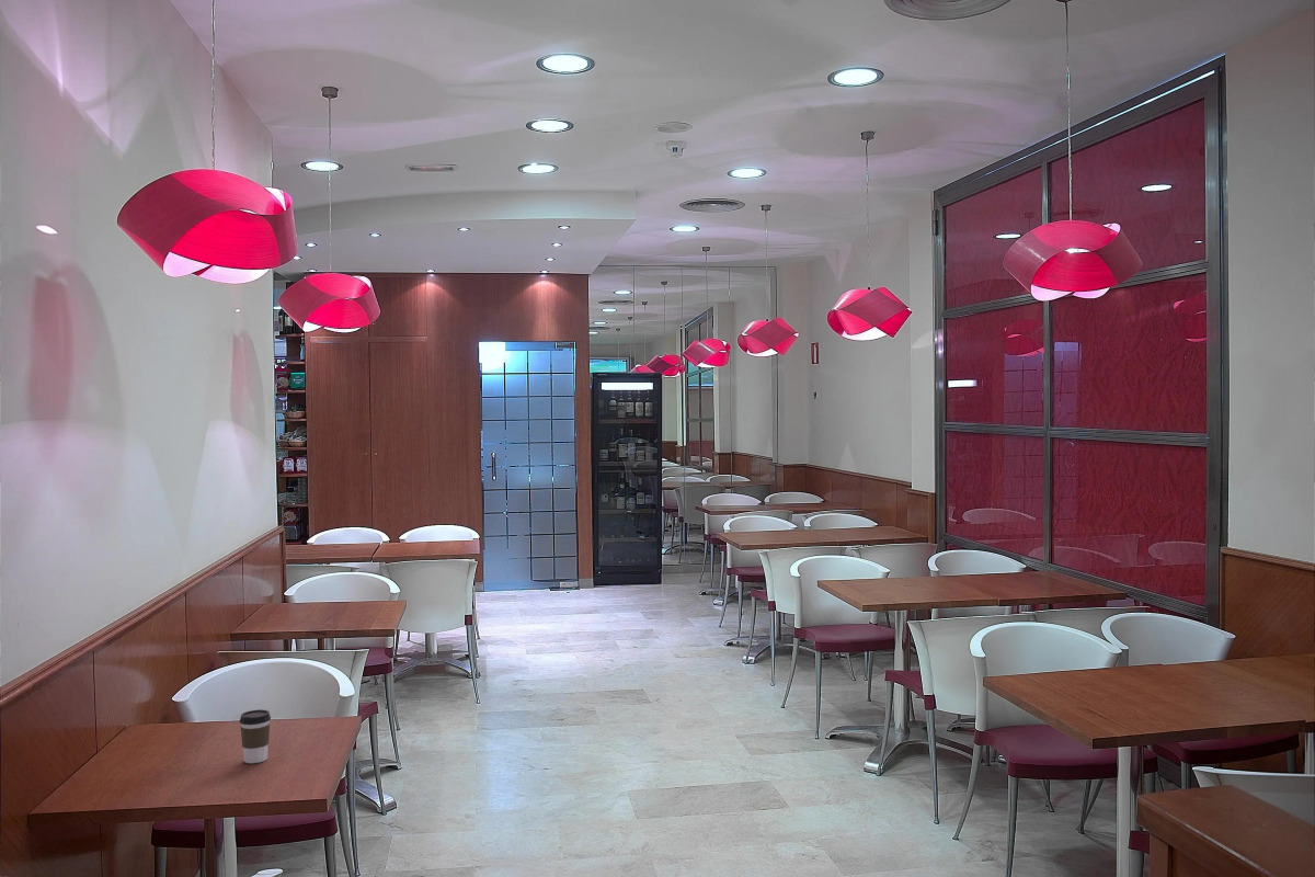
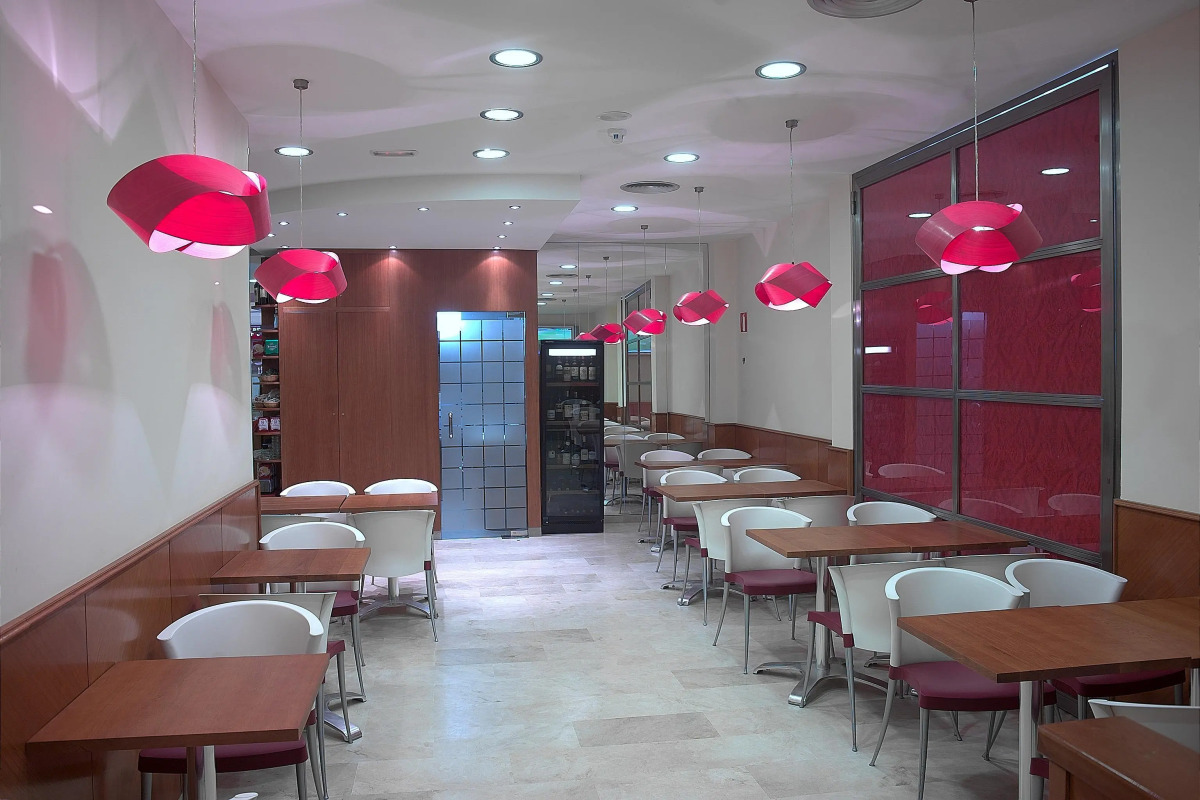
- coffee cup [239,708,272,764]
